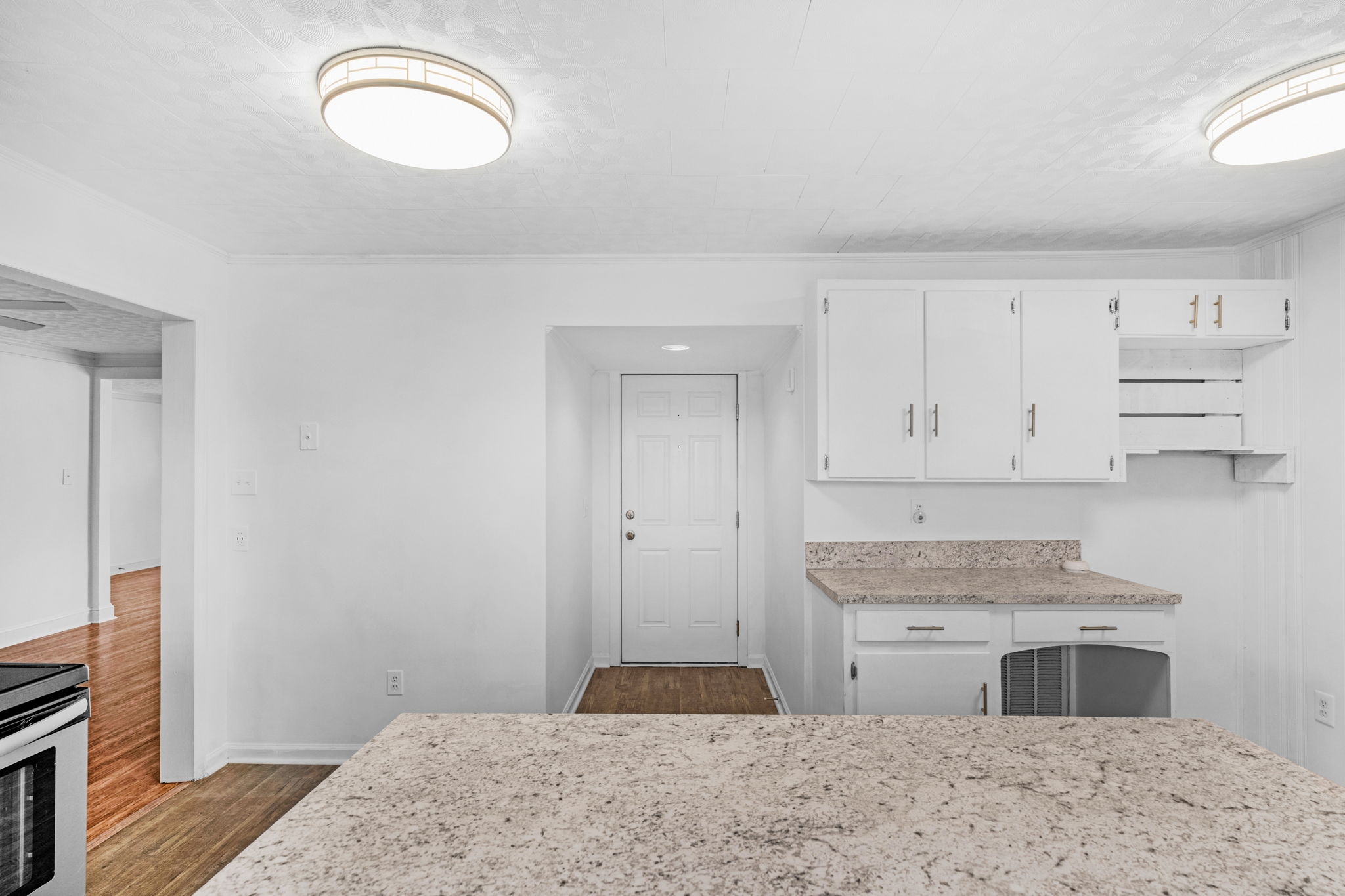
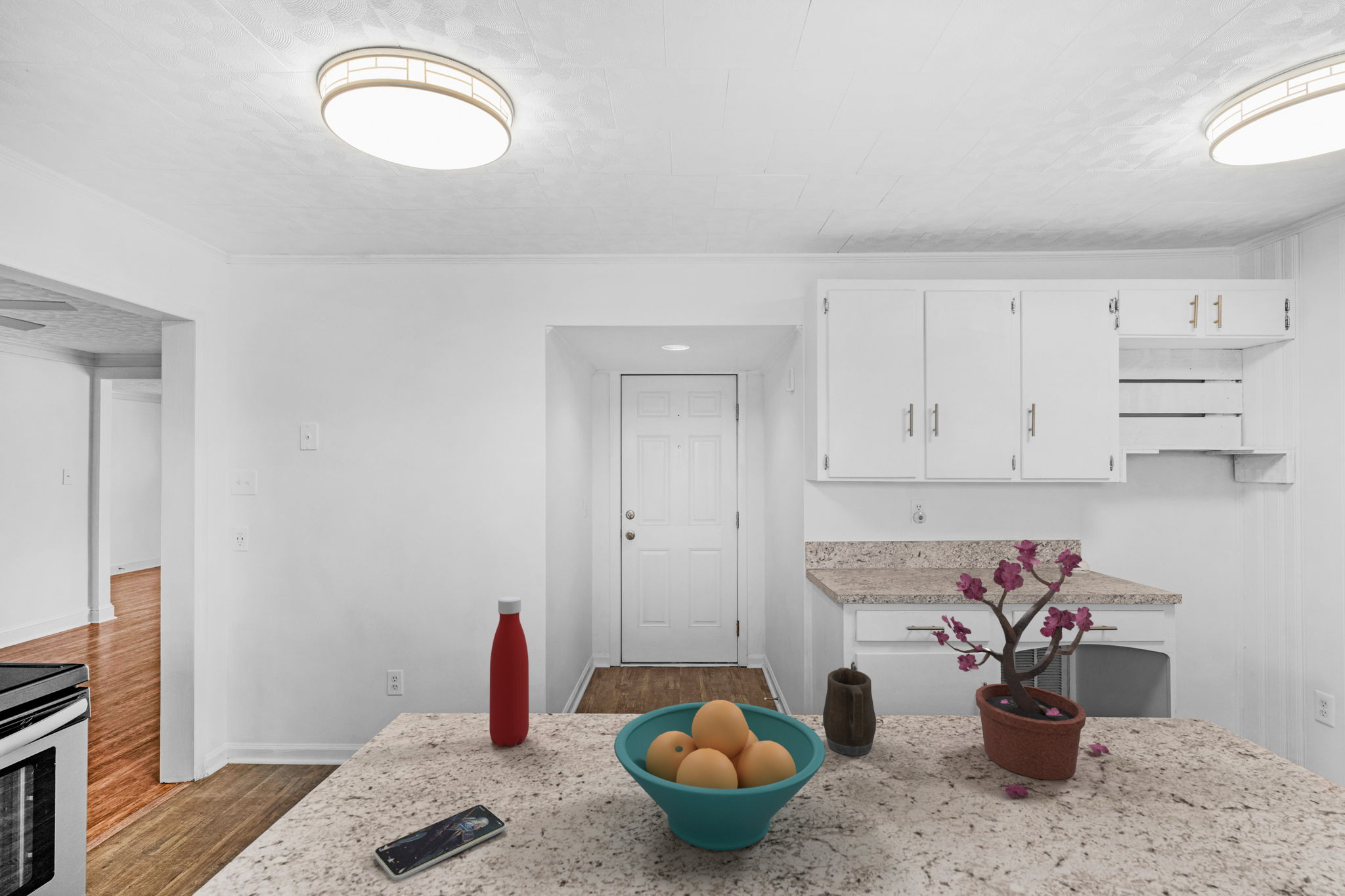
+ potted plant [931,539,1110,799]
+ mug [822,667,877,756]
+ fruit bowl [613,699,826,851]
+ smartphone [373,804,507,882]
+ bottle [489,596,529,747]
